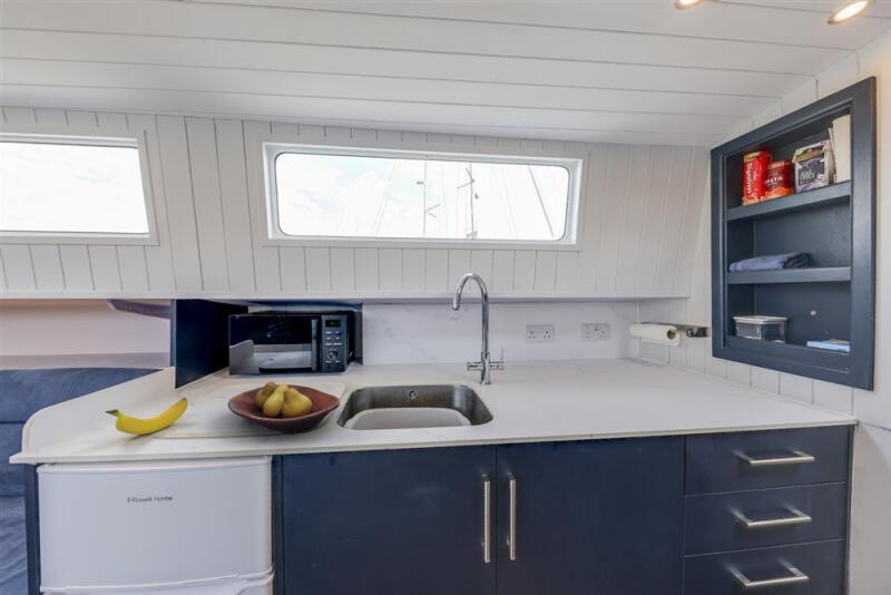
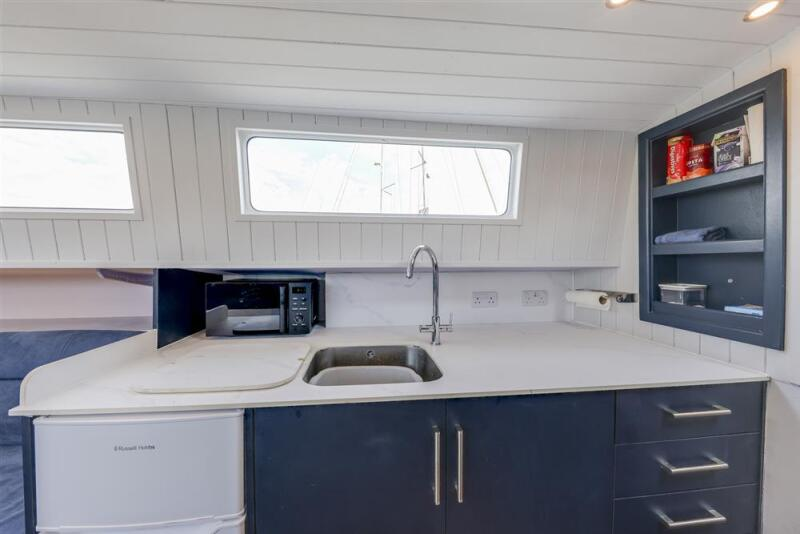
- banana [104,397,189,436]
- fruit bowl [226,381,341,435]
